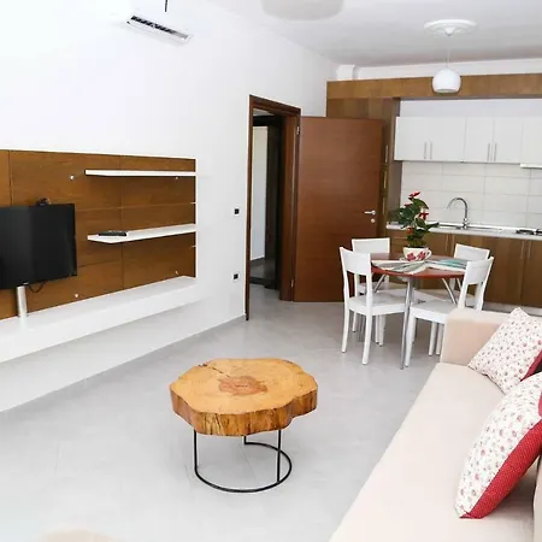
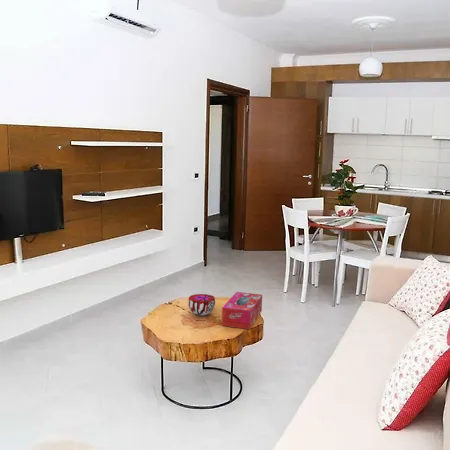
+ decorative bowl [187,293,216,316]
+ tissue box [221,291,263,330]
